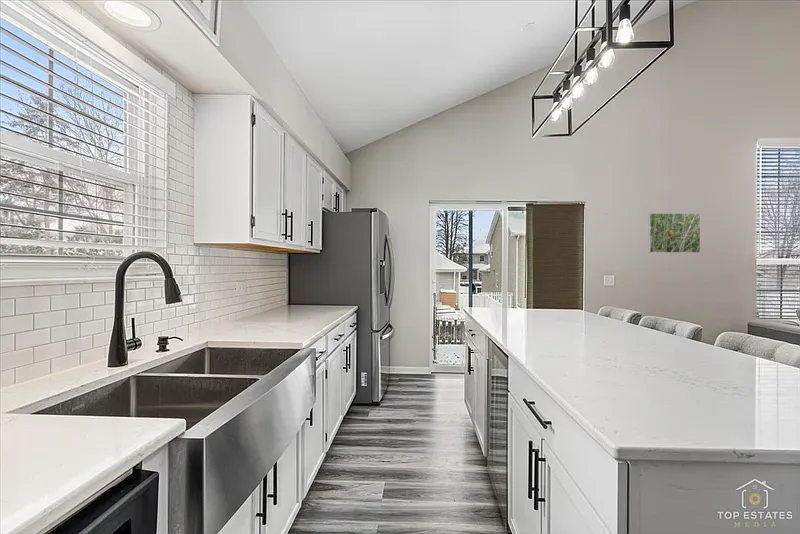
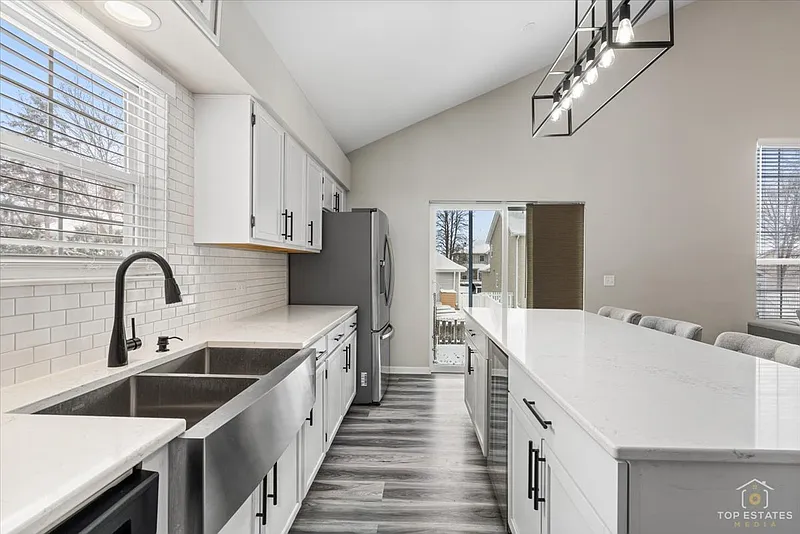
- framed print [647,212,701,254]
